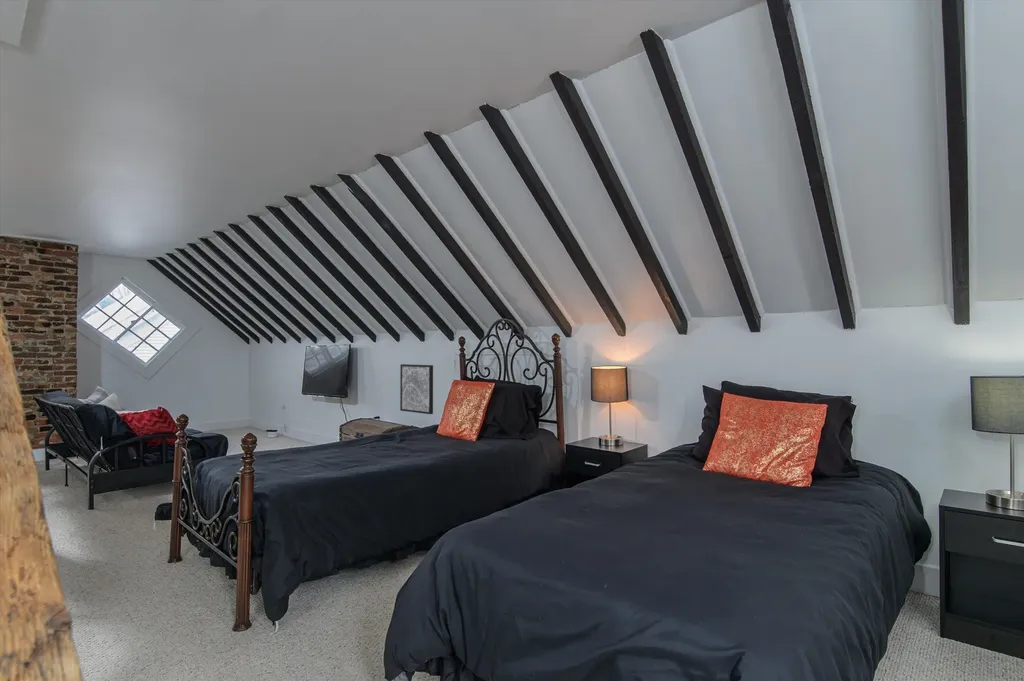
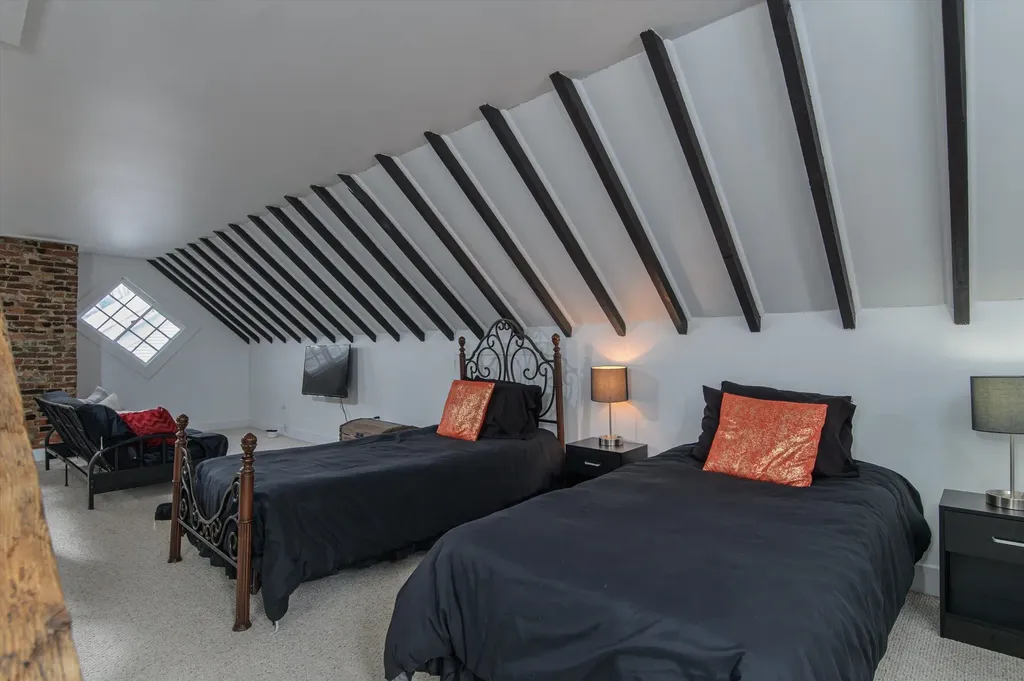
- wall art [399,363,434,415]
